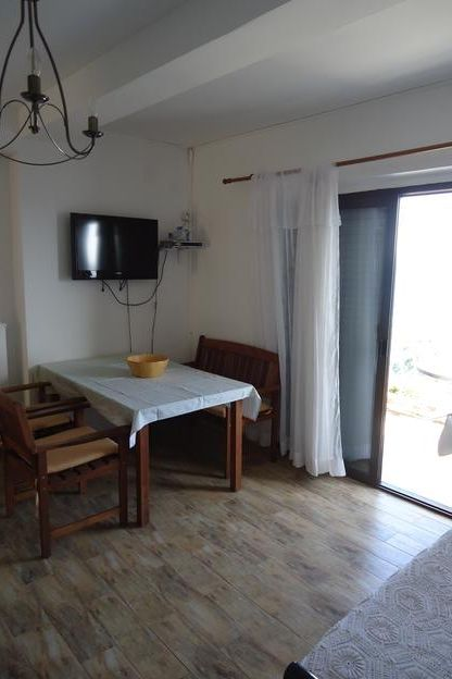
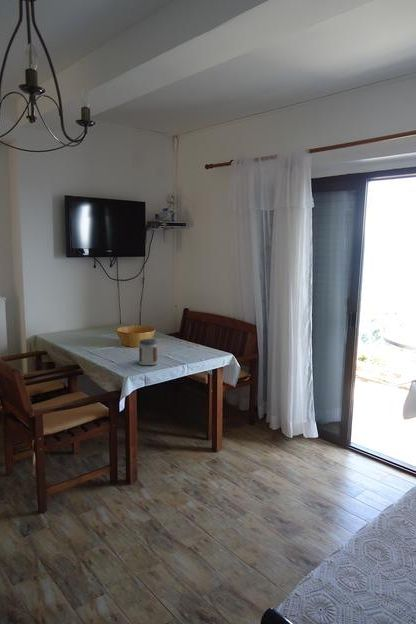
+ jar [138,338,159,366]
